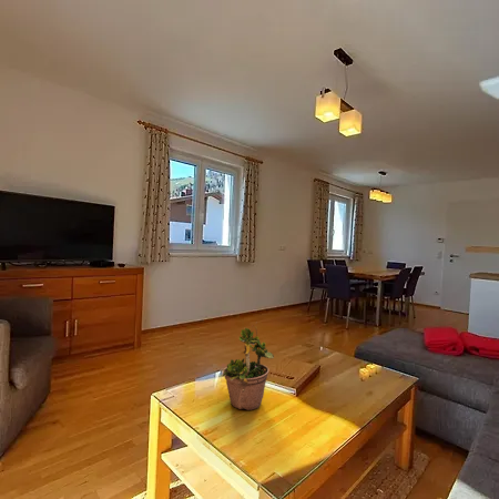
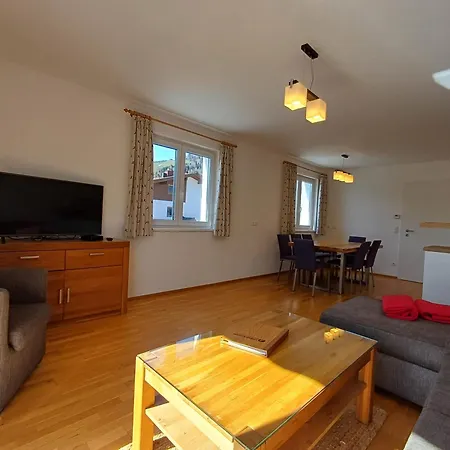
- potted plant [221,320,275,411]
